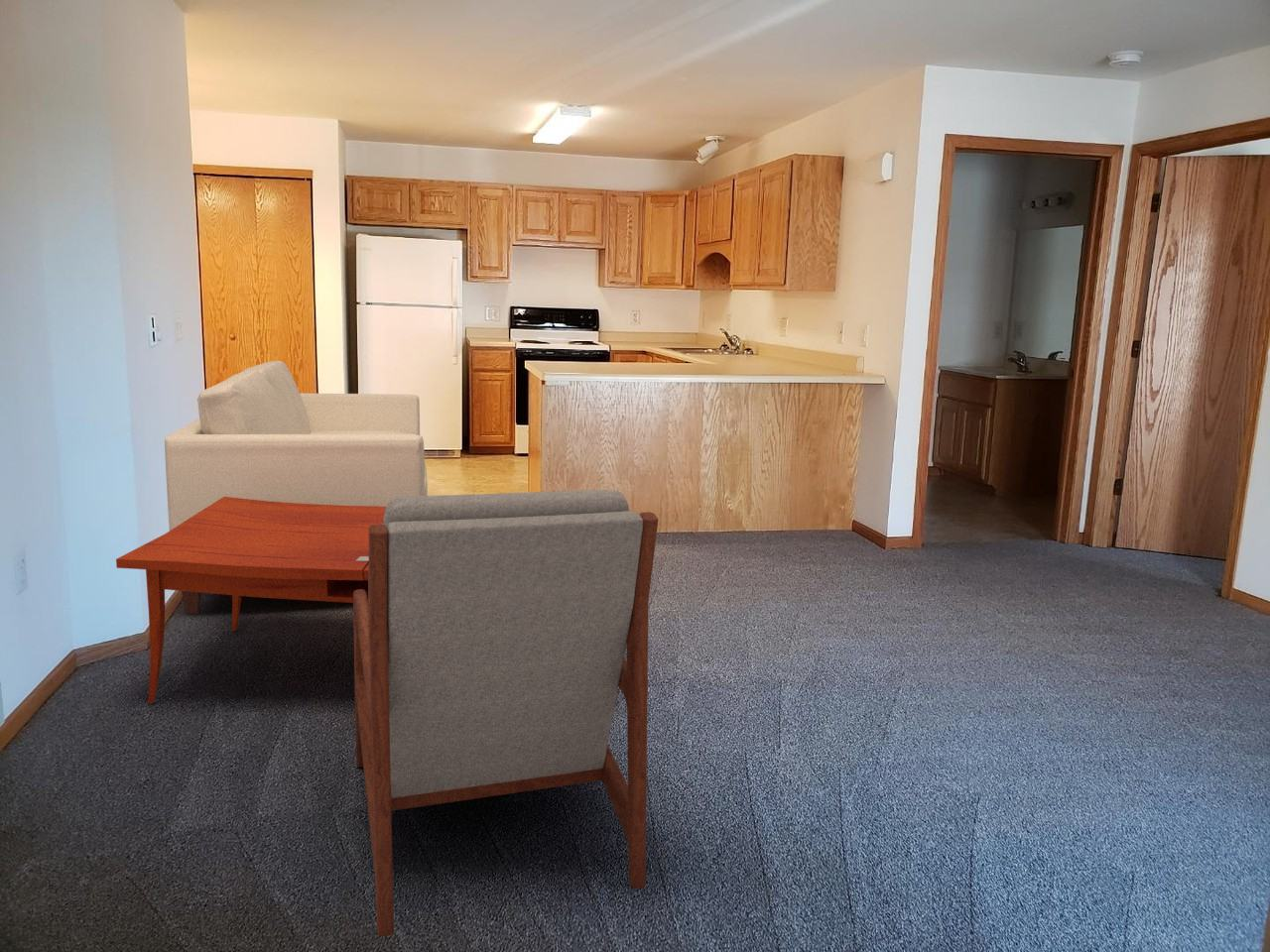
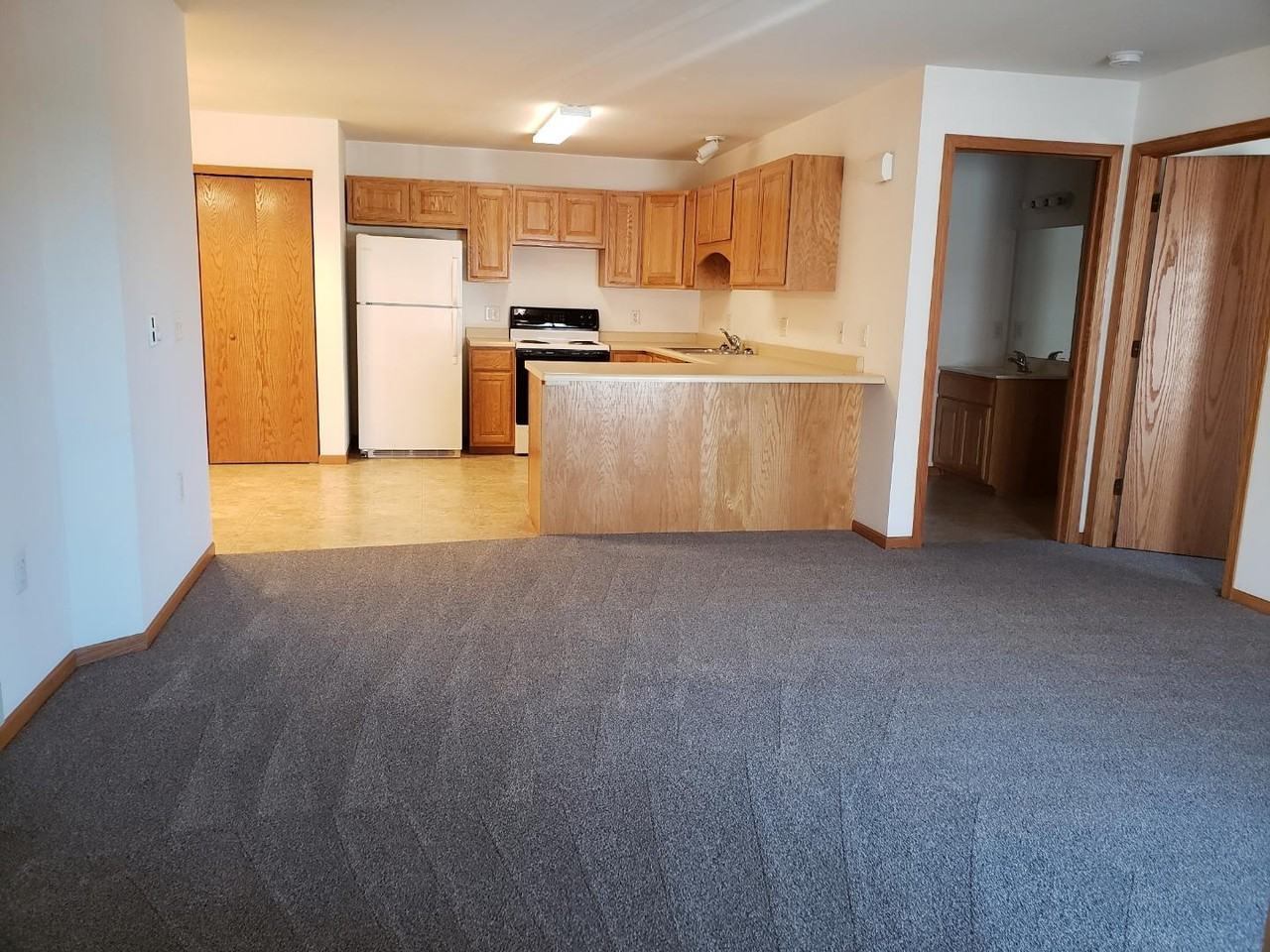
- armchair [352,489,659,937]
- sofa [164,360,429,615]
- coffee table [115,497,386,704]
